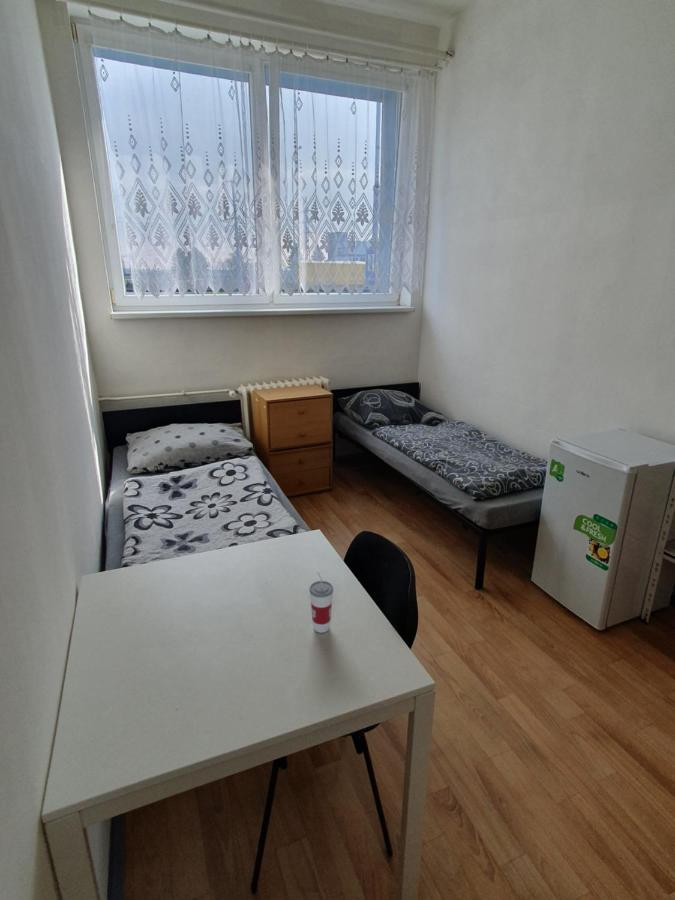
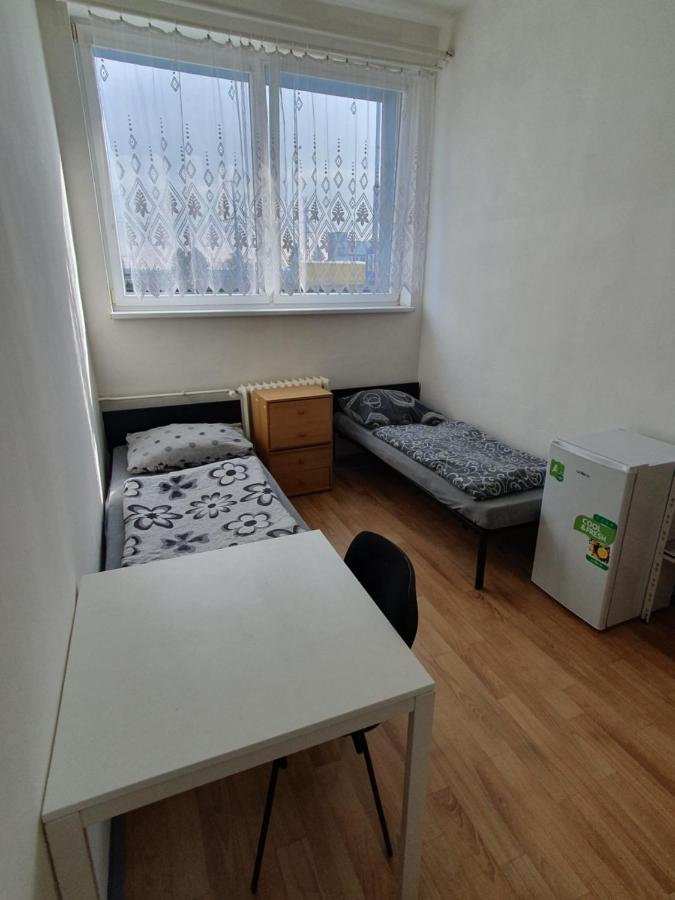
- cup [309,571,334,634]
